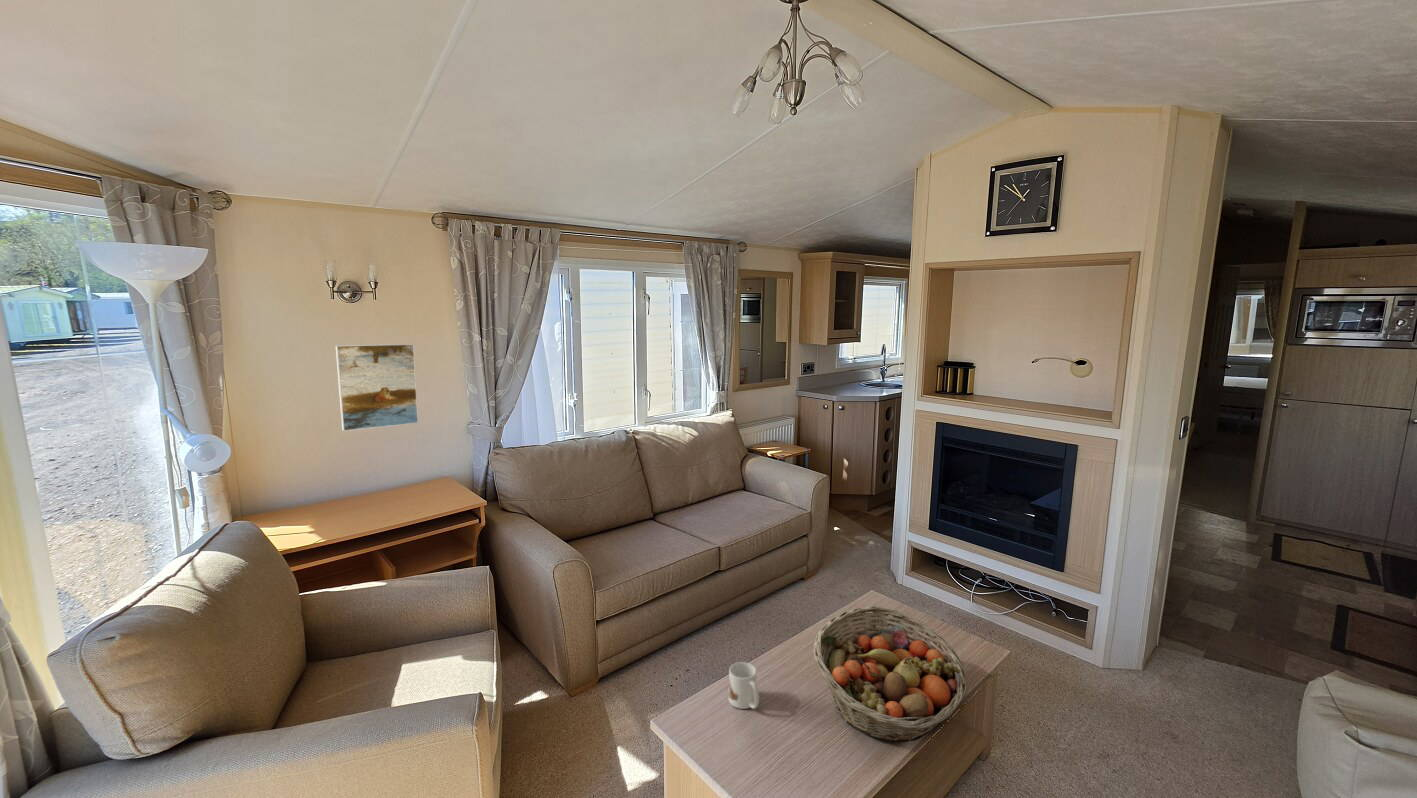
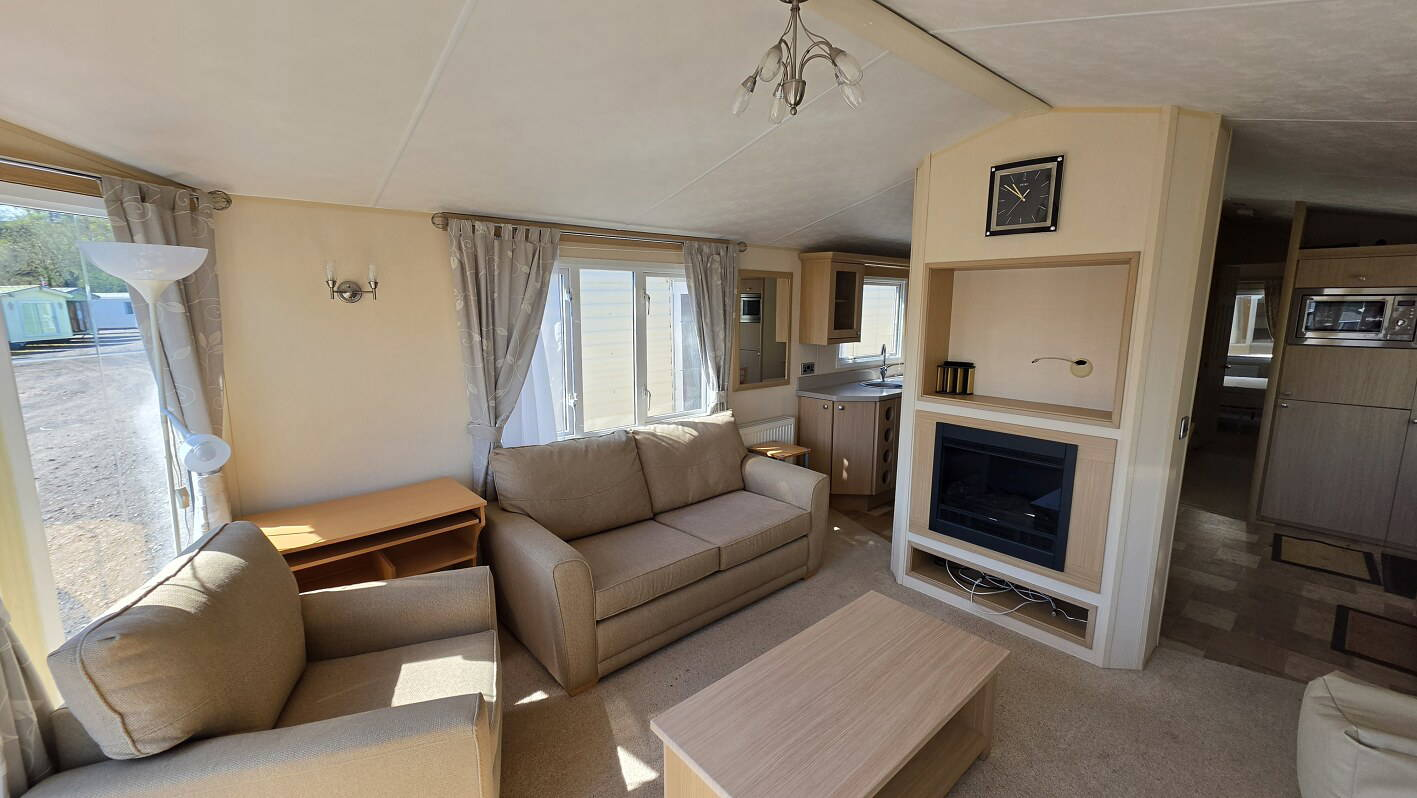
- mug [728,661,760,710]
- fruit basket [813,605,968,743]
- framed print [334,343,420,432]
